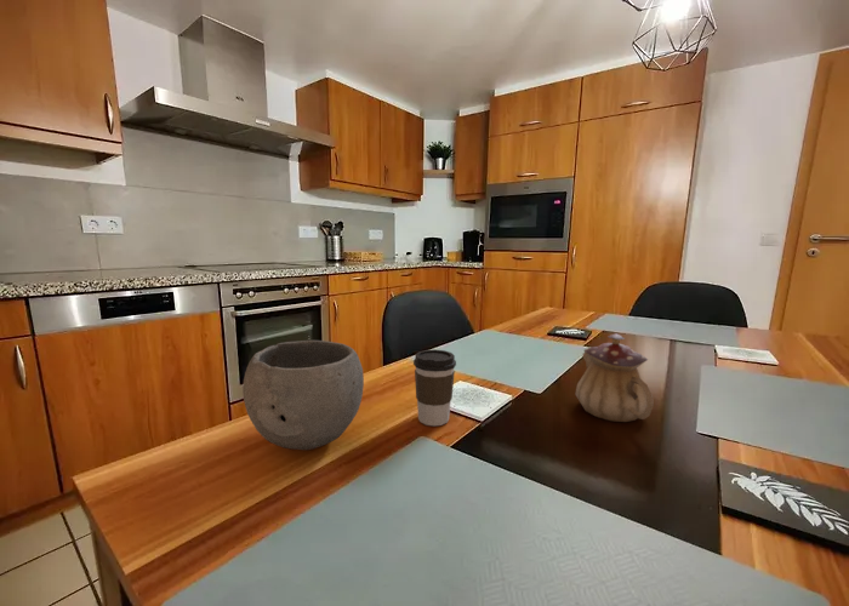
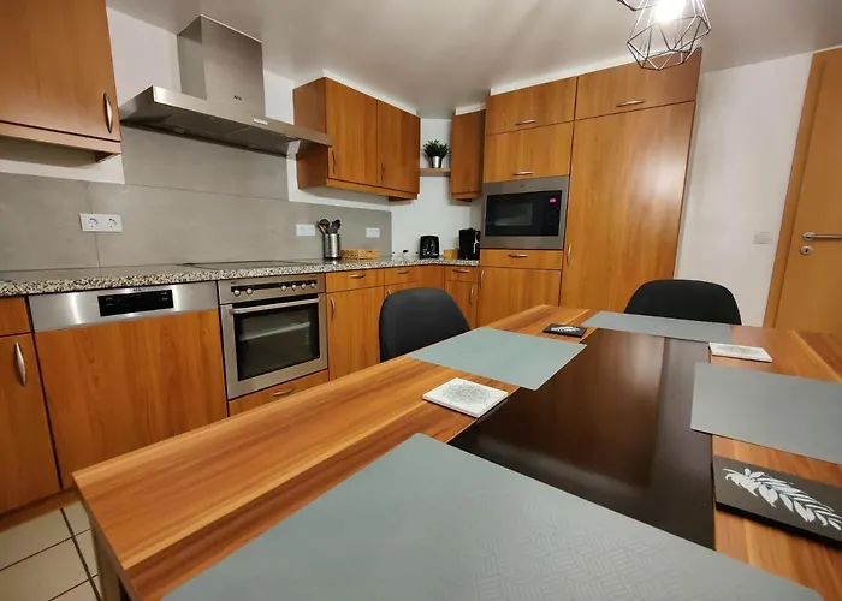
- teapot [574,332,655,423]
- bowl [241,339,365,451]
- coffee cup [412,349,457,427]
